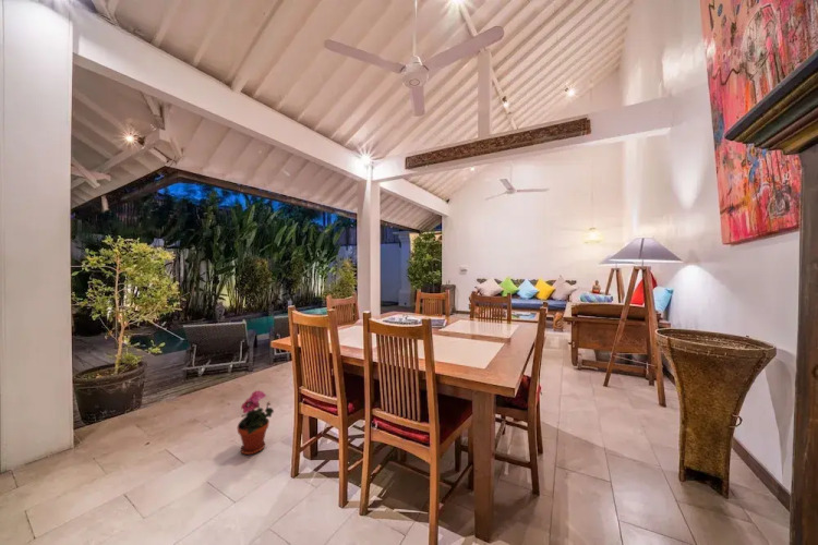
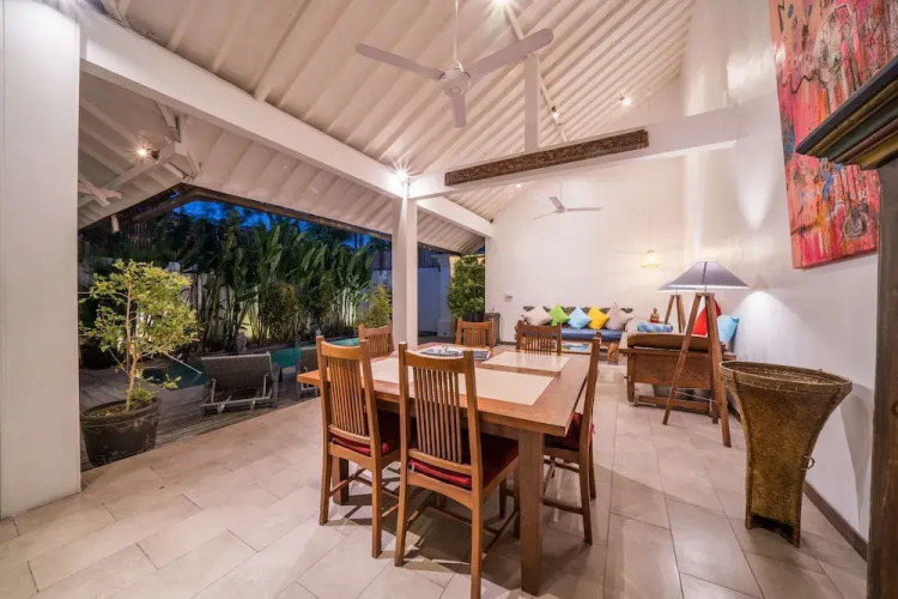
- potted plant [237,389,275,456]
